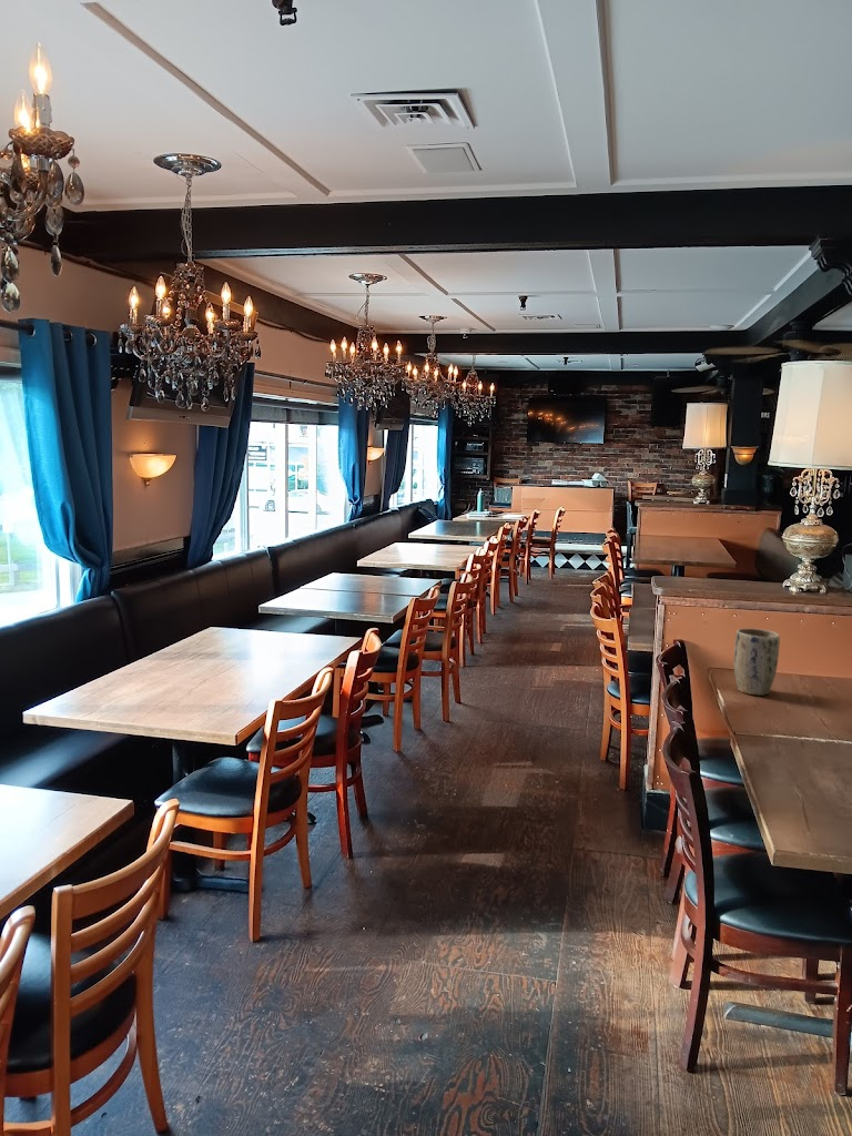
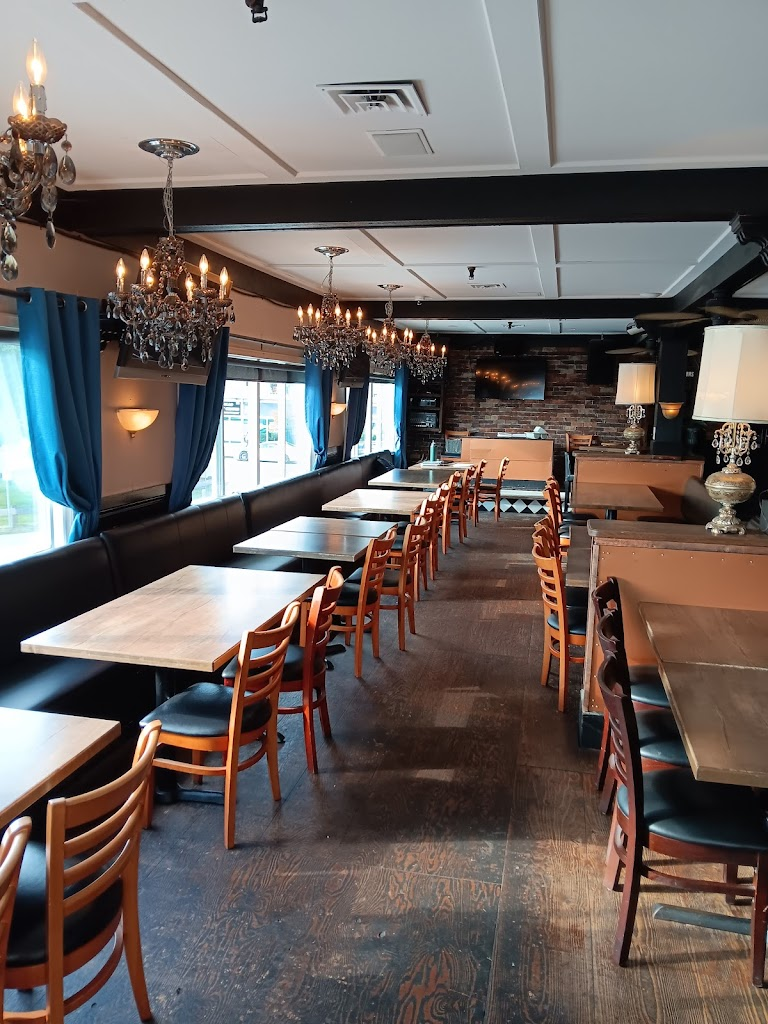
- plant pot [733,628,781,697]
